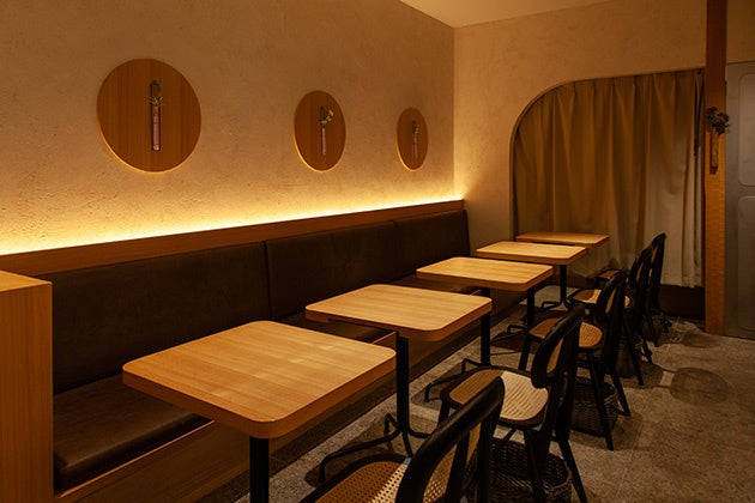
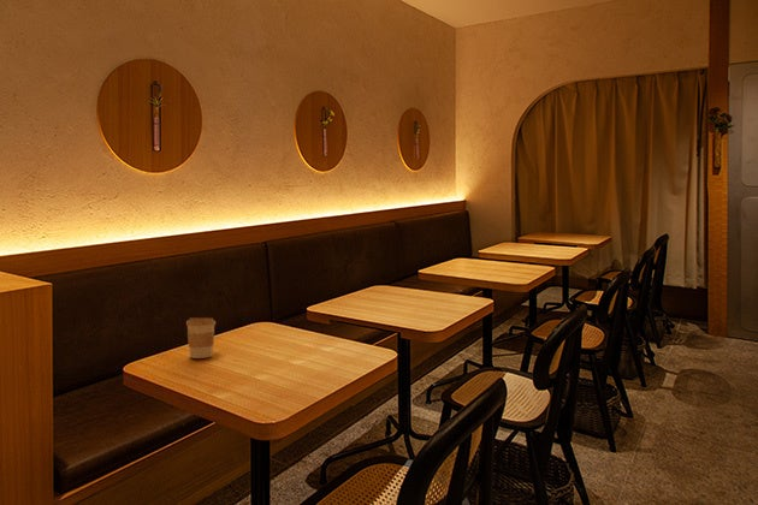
+ coffee cup [185,316,217,360]
